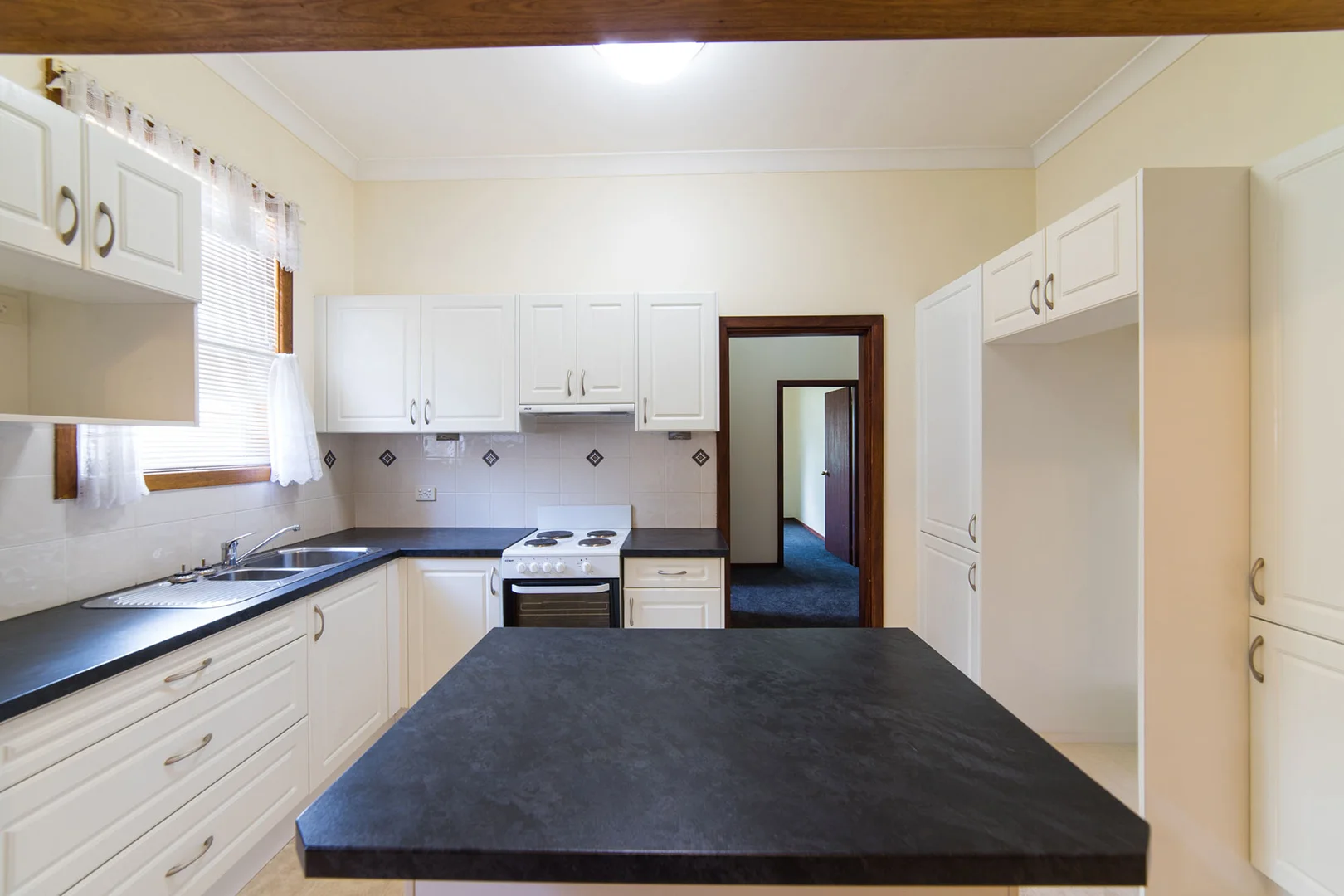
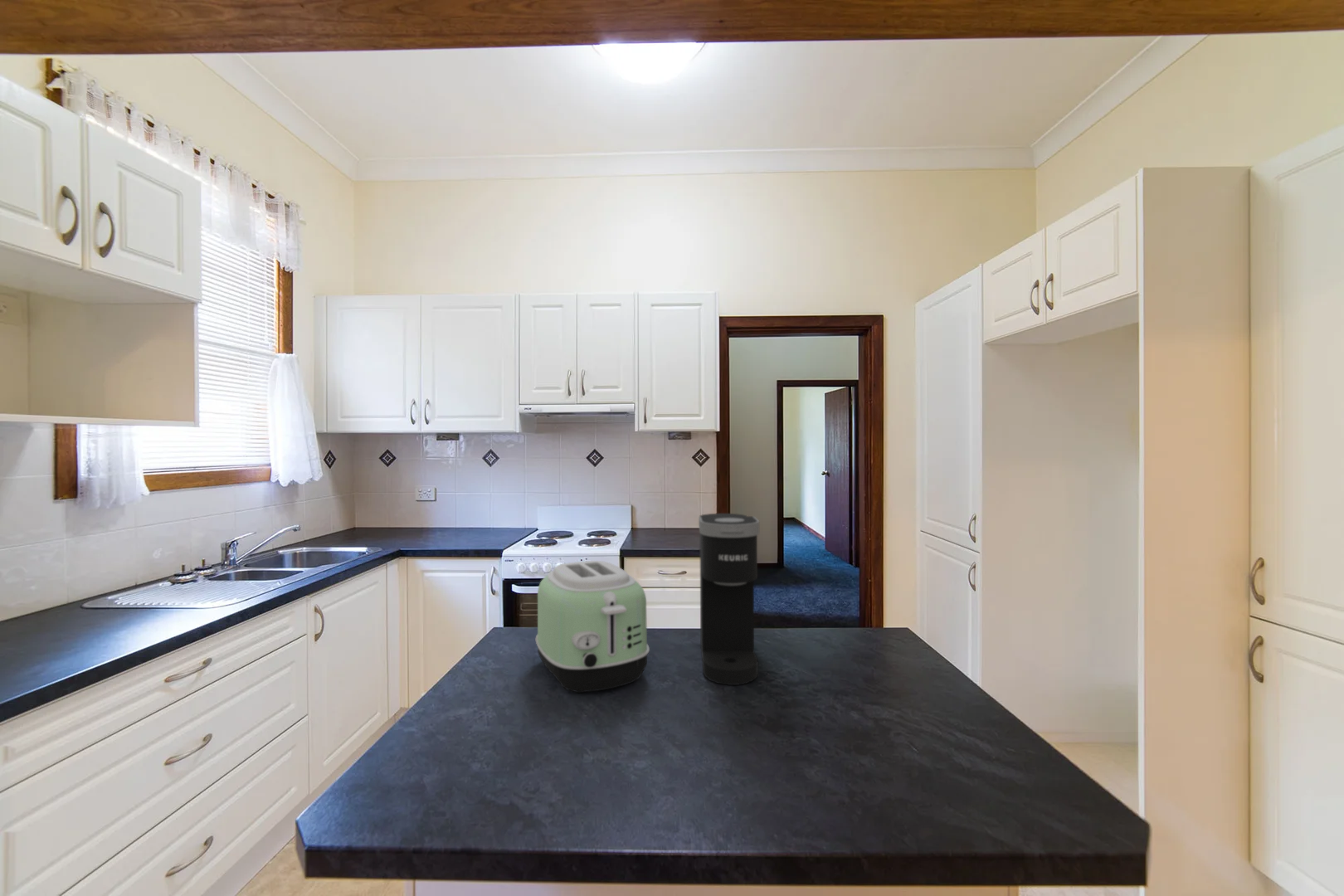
+ coffee maker [698,513,760,686]
+ toaster [535,560,650,694]
